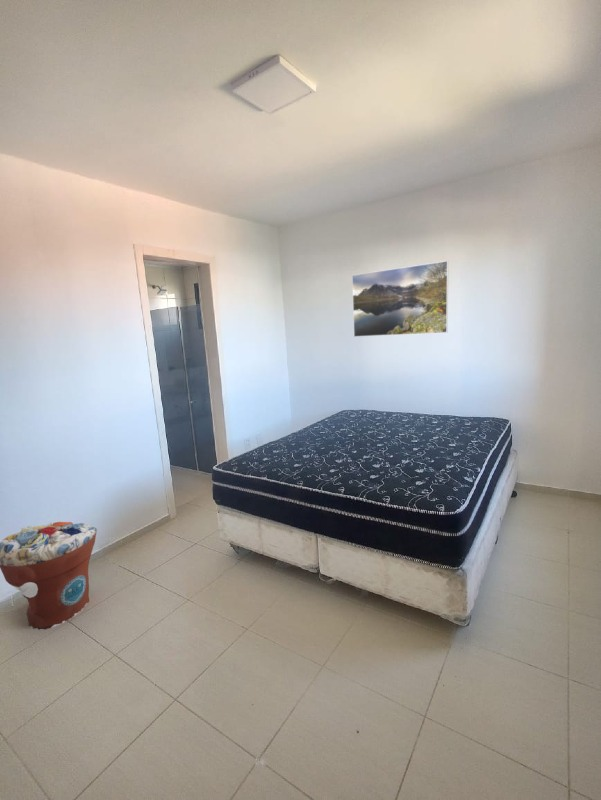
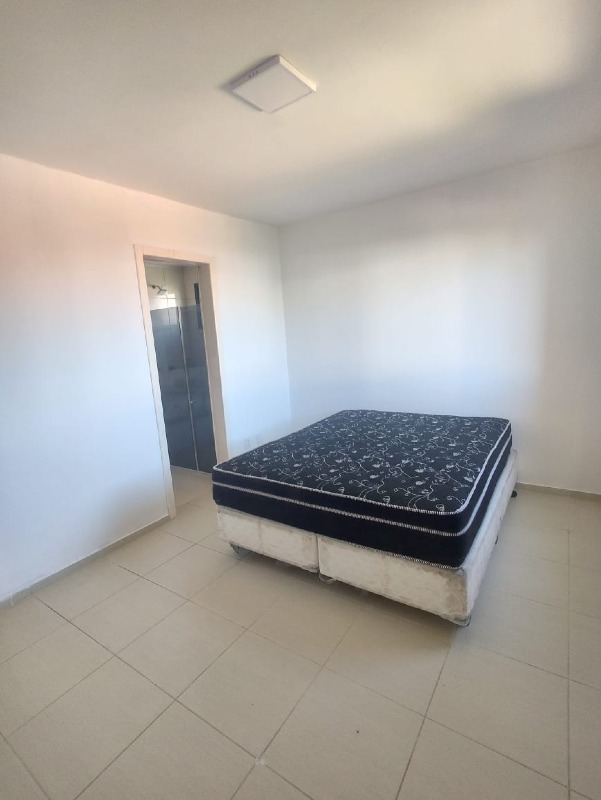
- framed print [351,260,449,338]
- flower pot [0,521,98,631]
